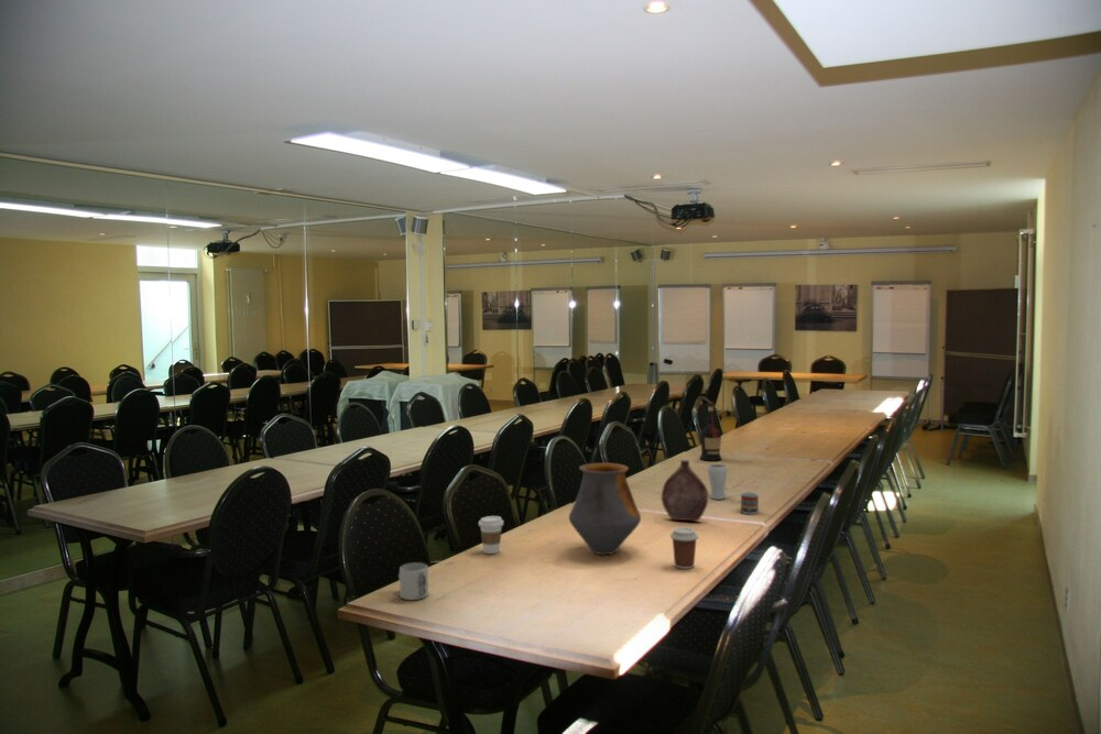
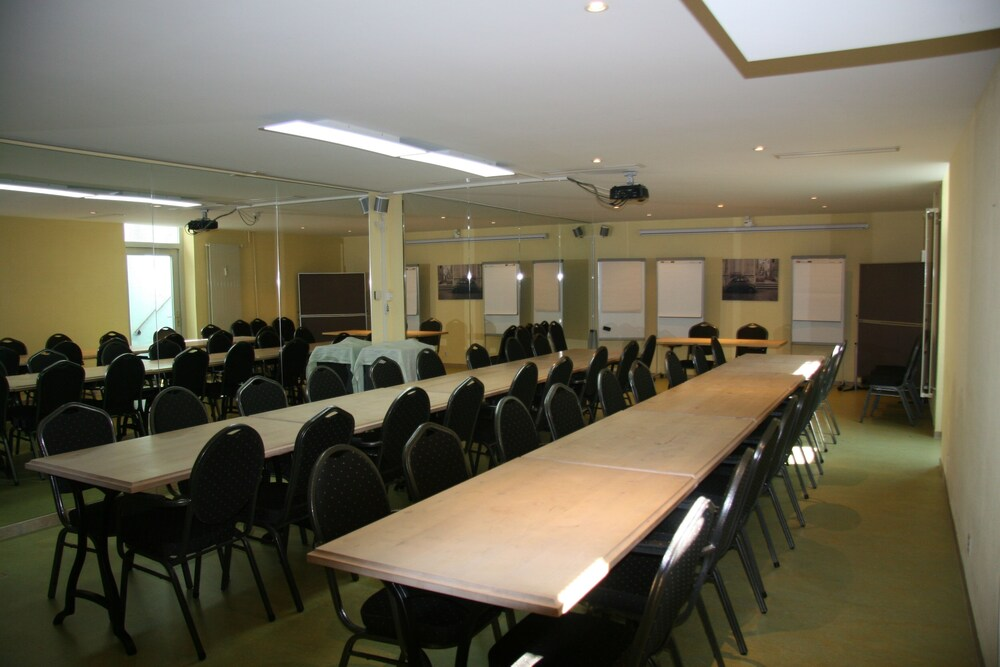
- bottle [661,457,709,522]
- mug [397,561,429,601]
- cup [740,491,760,516]
- vase [568,462,642,556]
- liquor [699,401,722,462]
- coffee cup [478,515,504,555]
- coffee cup [669,526,699,570]
- drinking glass [707,463,728,501]
